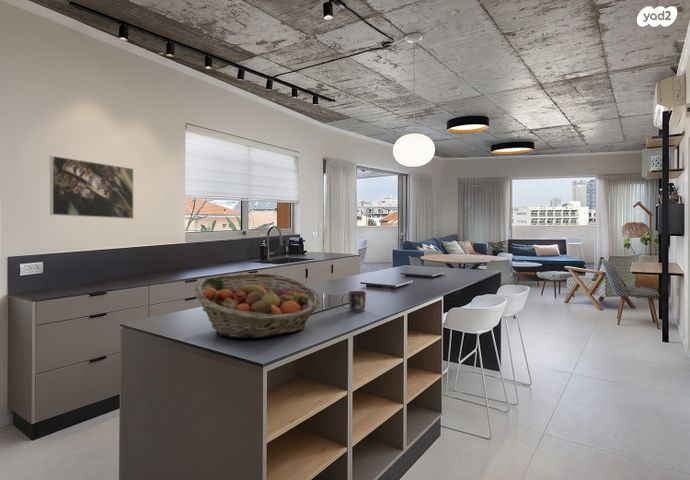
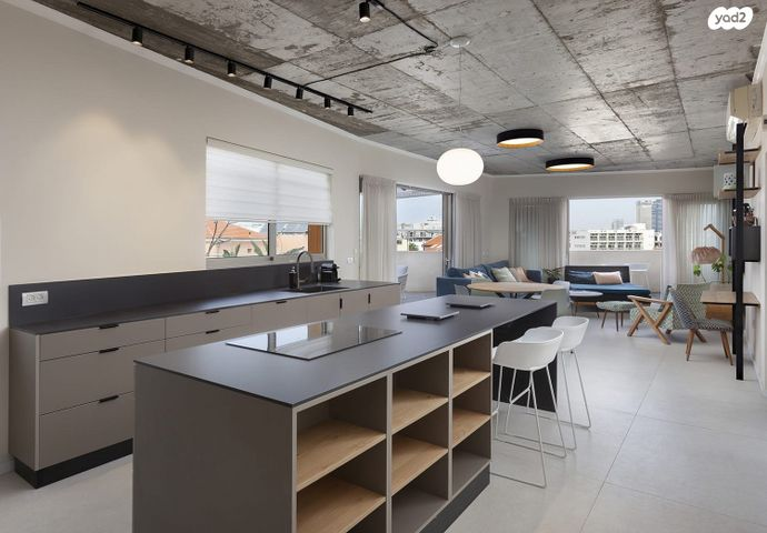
- mug [340,290,367,313]
- fruit basket [194,272,321,339]
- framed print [49,155,135,220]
